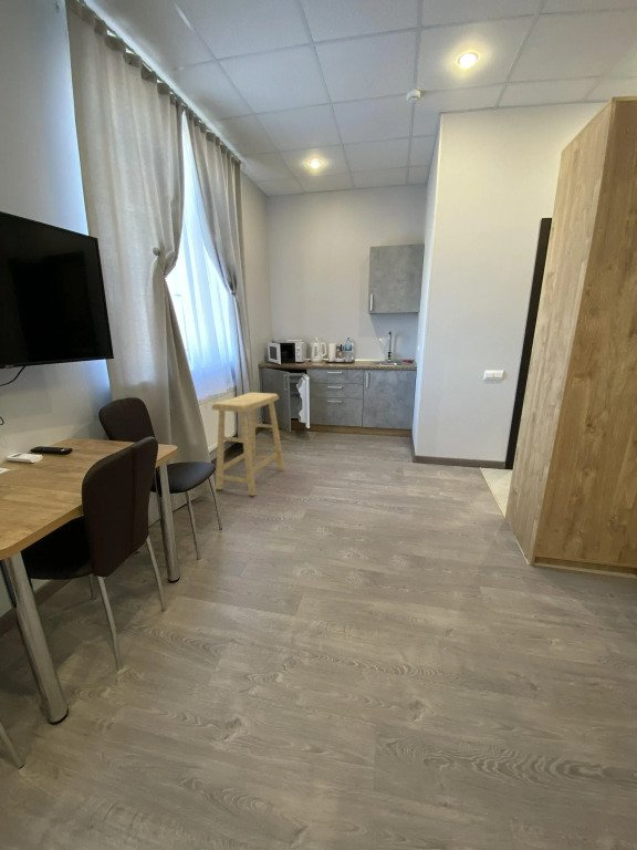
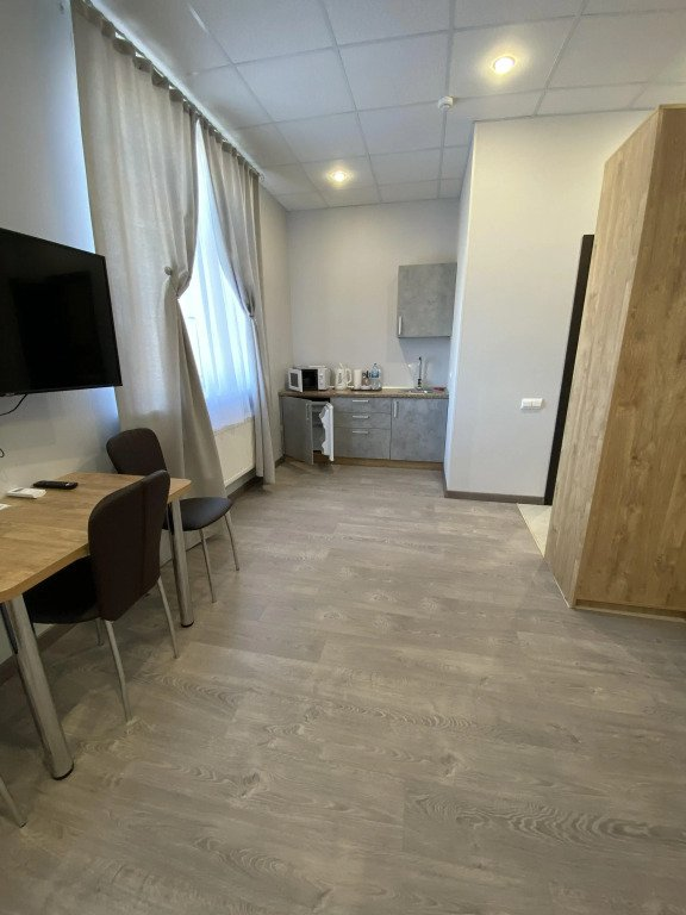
- stool [211,392,286,497]
